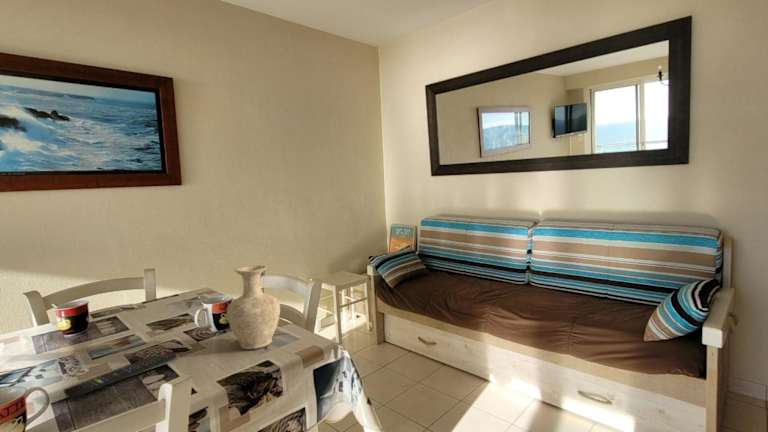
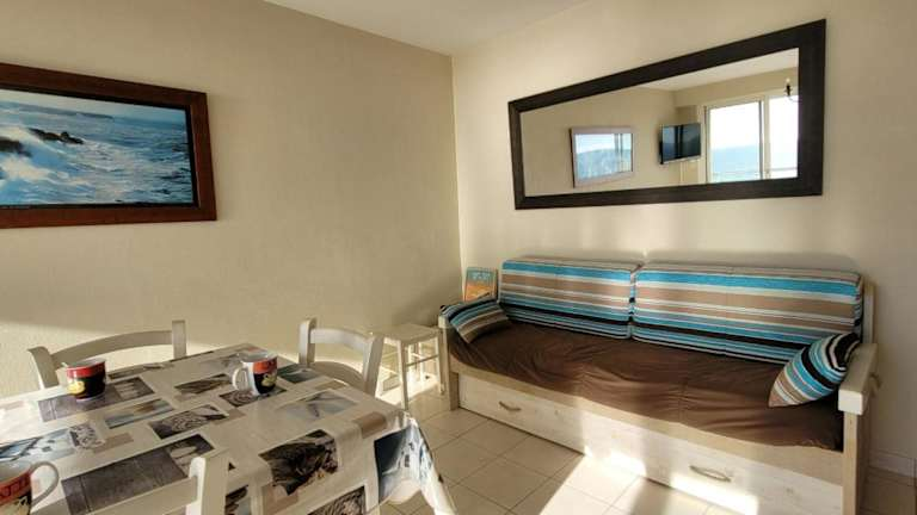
- vase [226,264,281,350]
- remote control [63,350,177,400]
